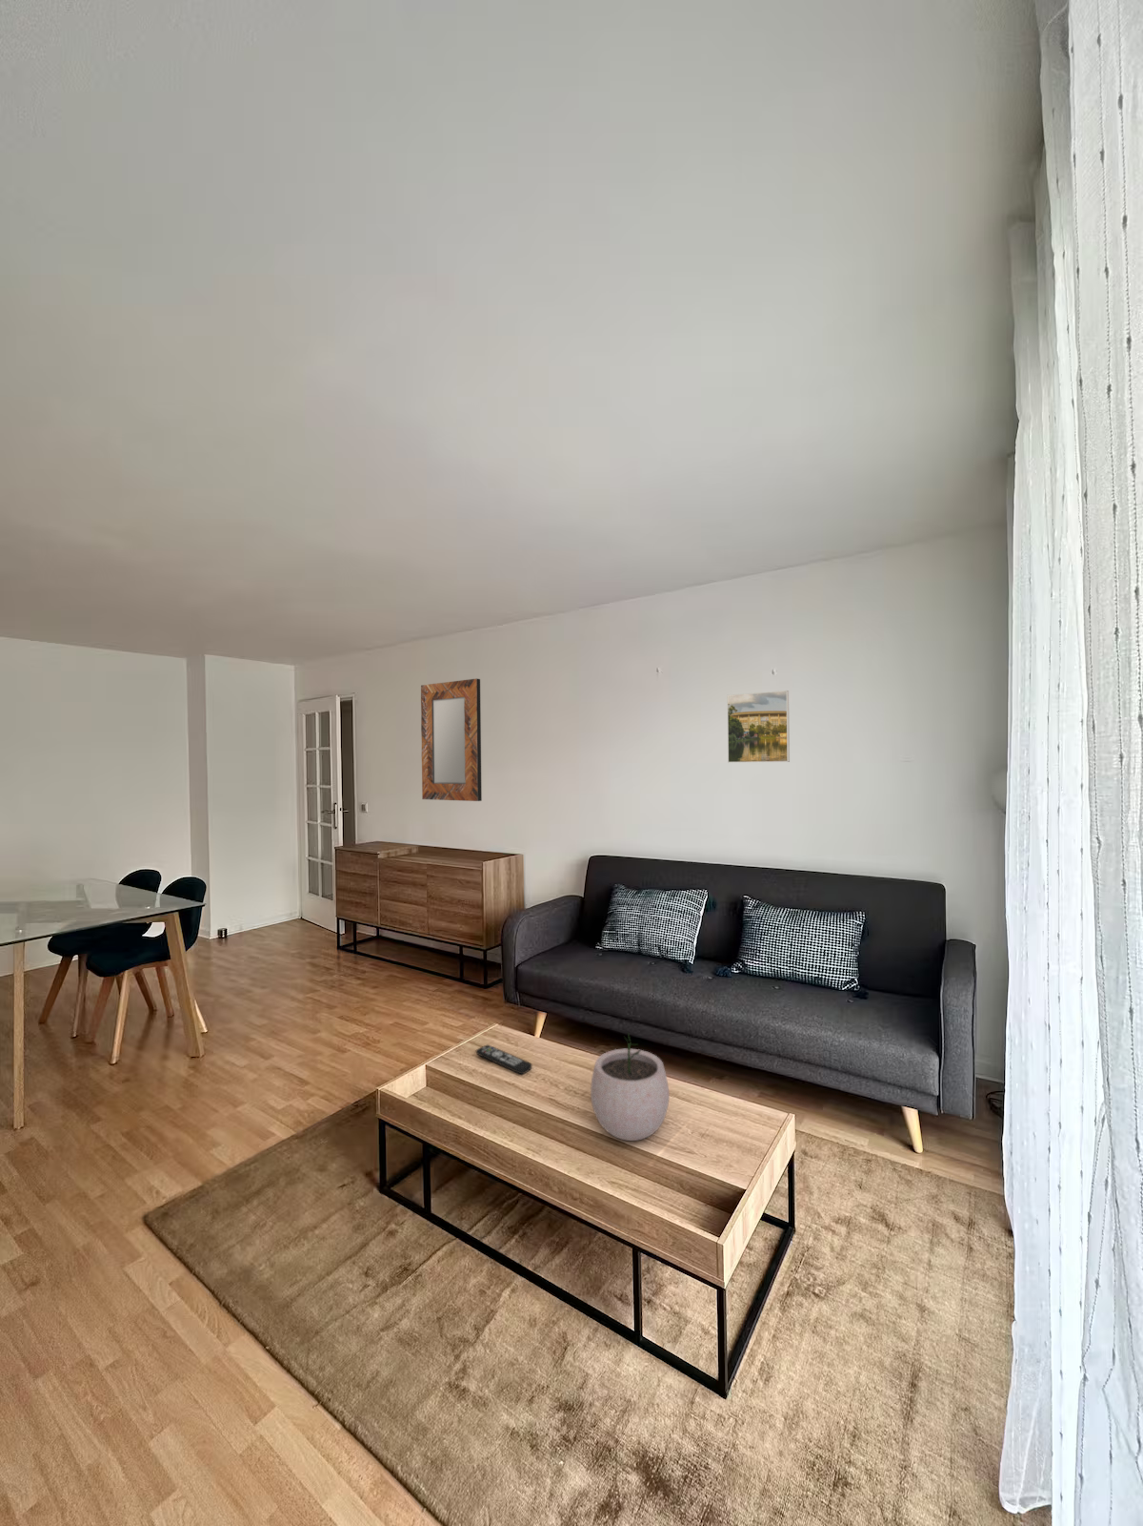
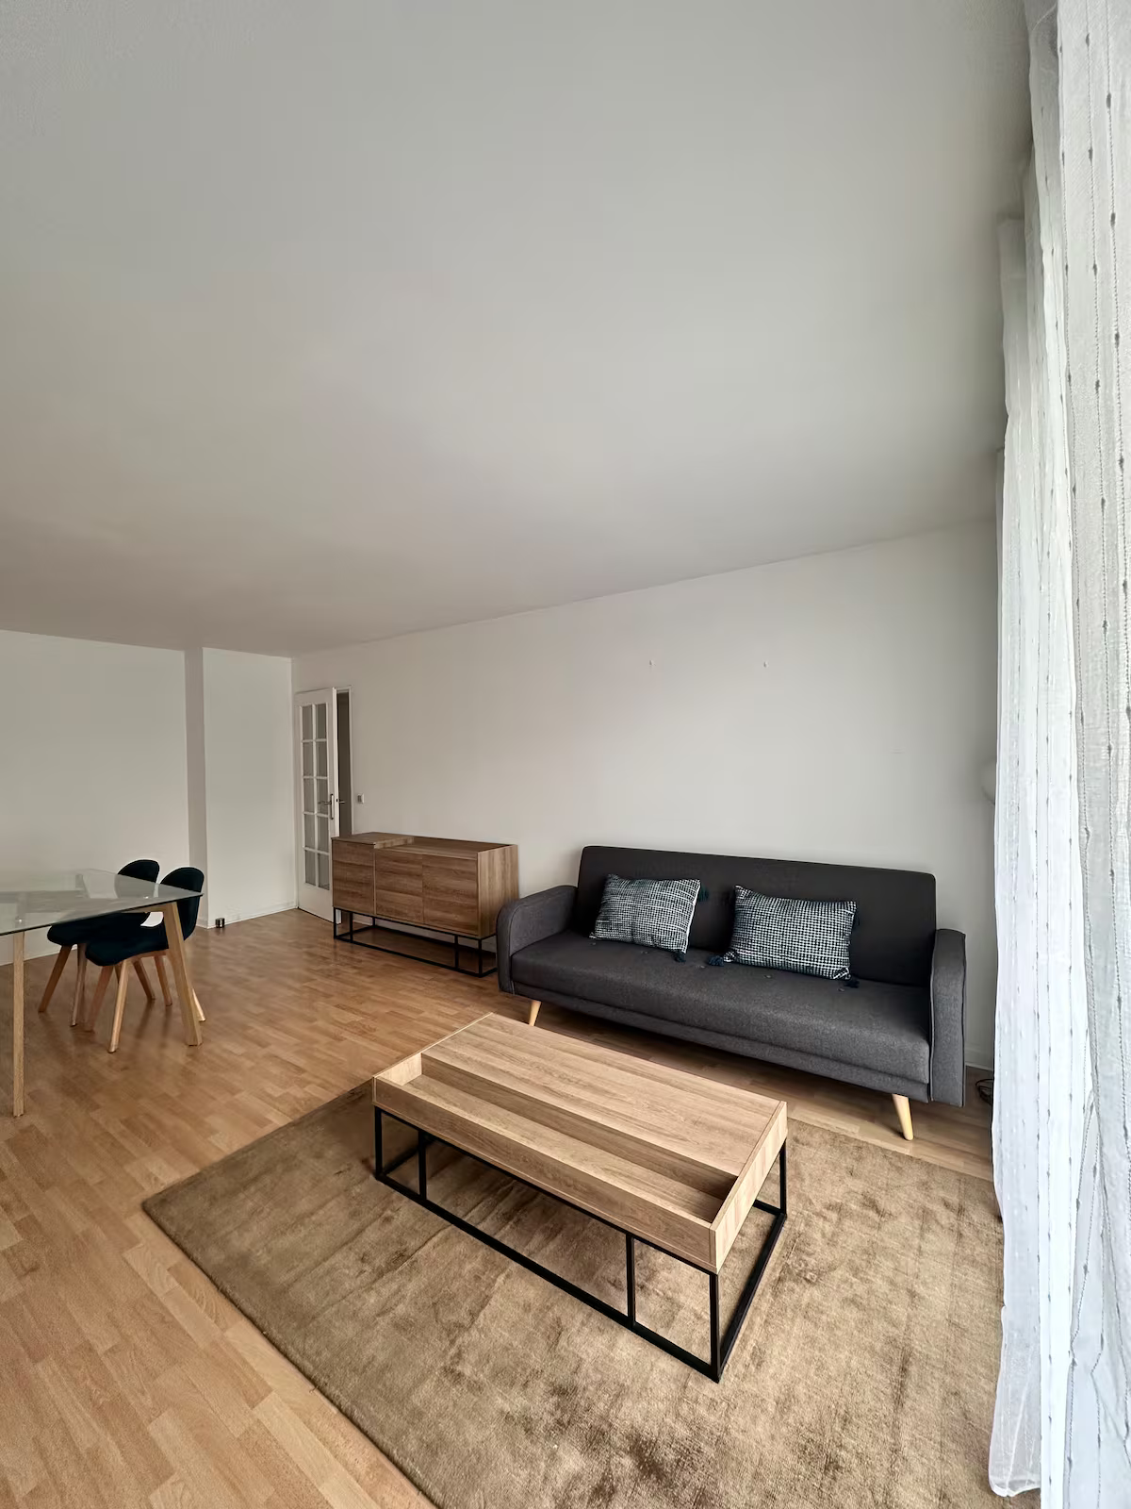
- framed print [726,690,790,764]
- plant pot [590,1031,671,1141]
- remote control [475,1043,533,1075]
- home mirror [420,678,483,803]
